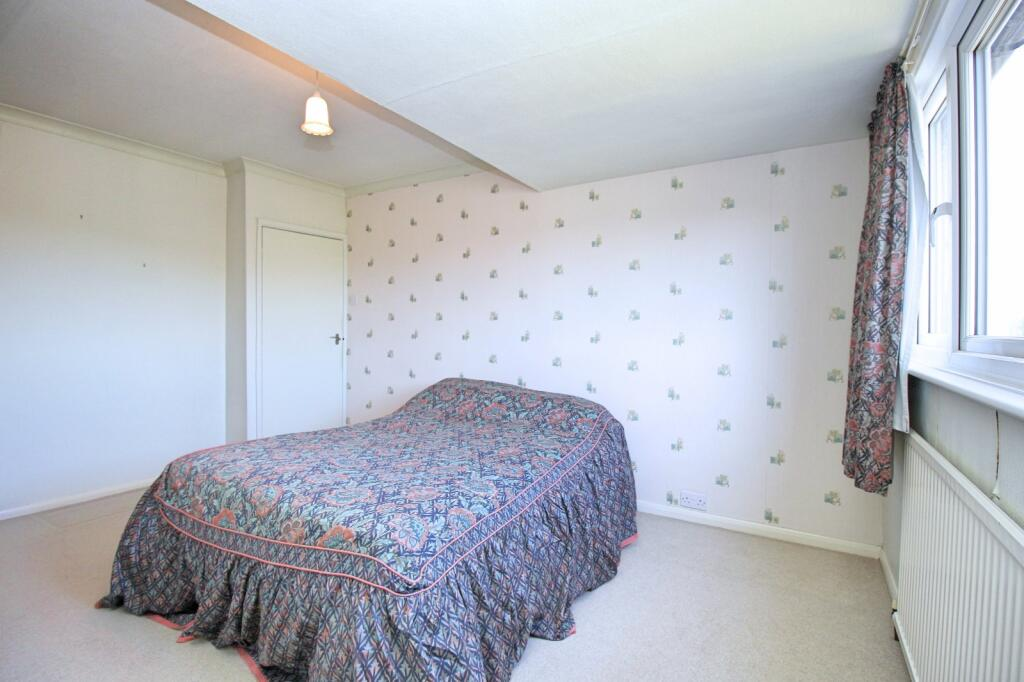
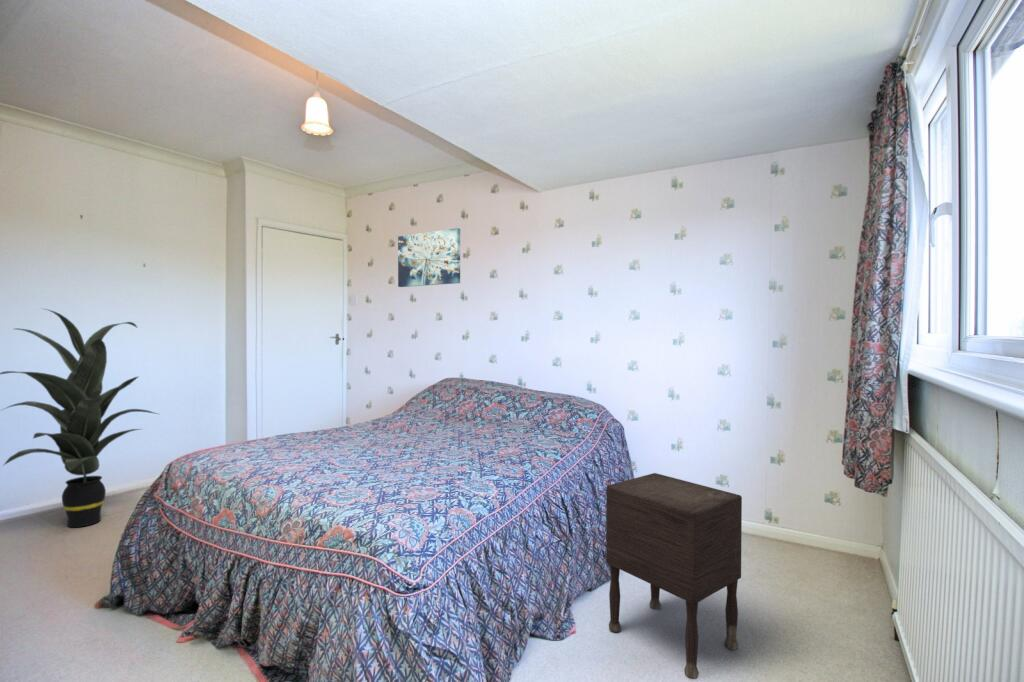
+ indoor plant [0,307,162,528]
+ nightstand [605,472,743,680]
+ wall art [397,227,461,288]
